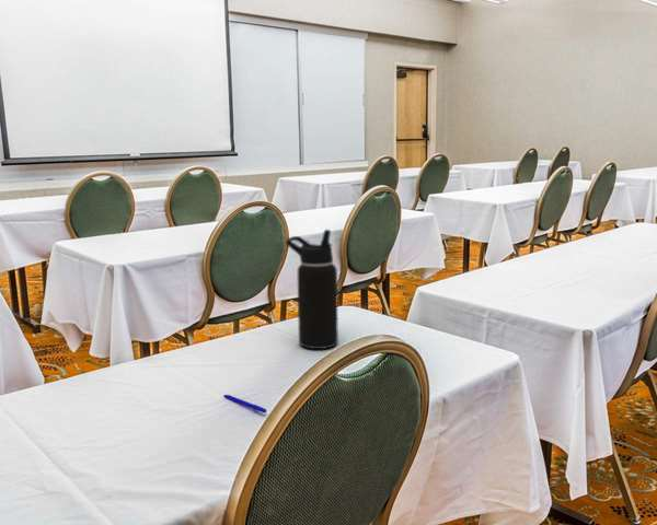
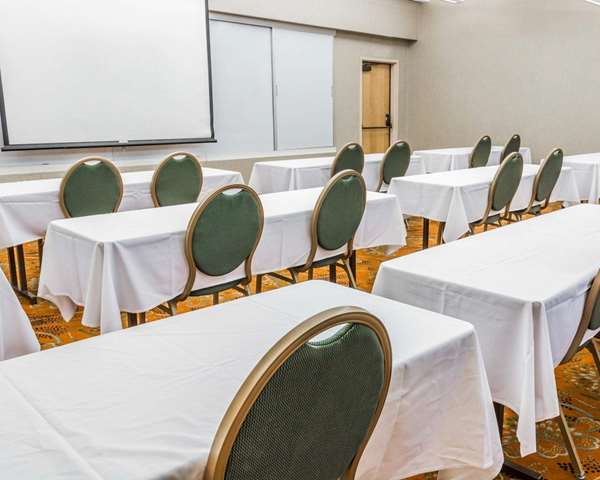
- water bottle [285,229,339,350]
- pen [222,394,267,413]
